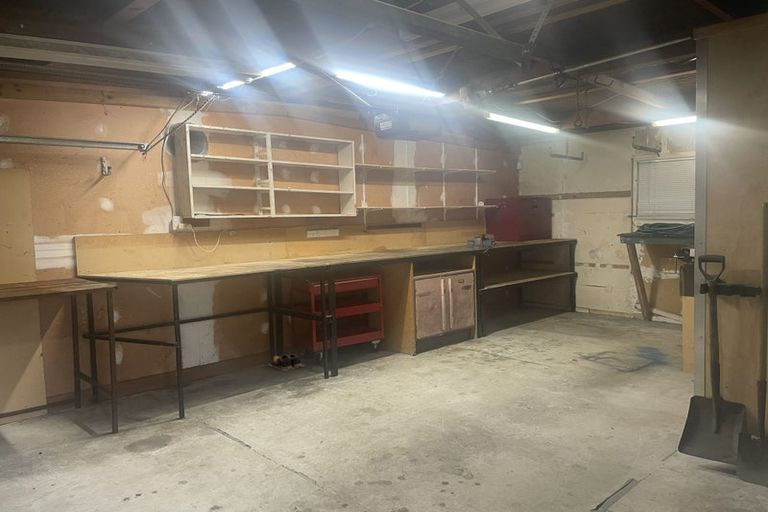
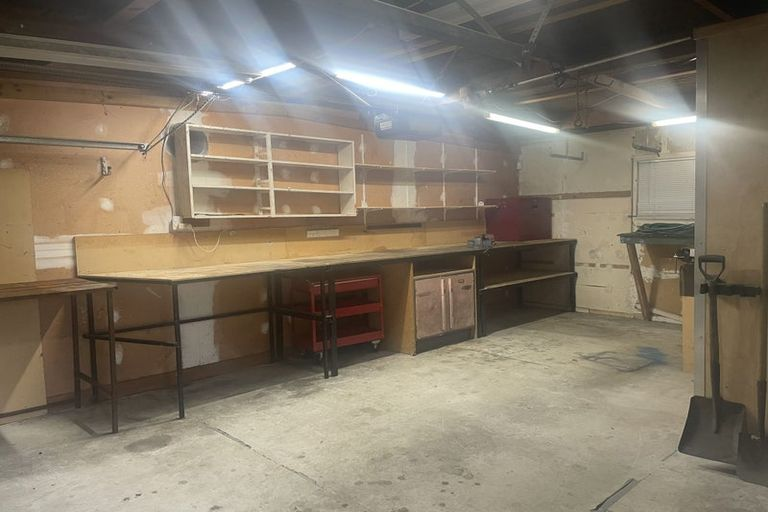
- shoes [266,352,307,372]
